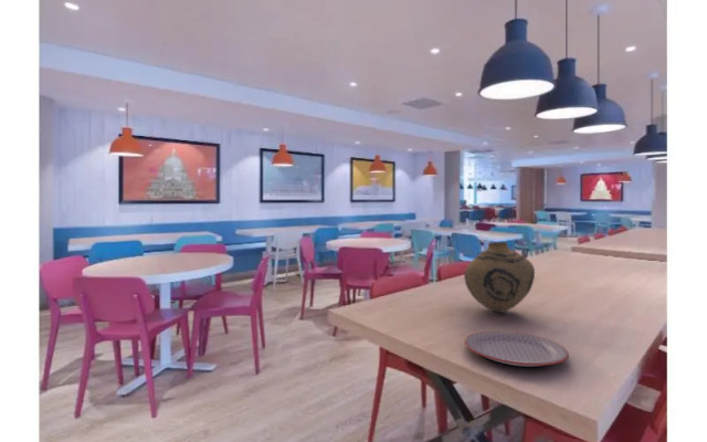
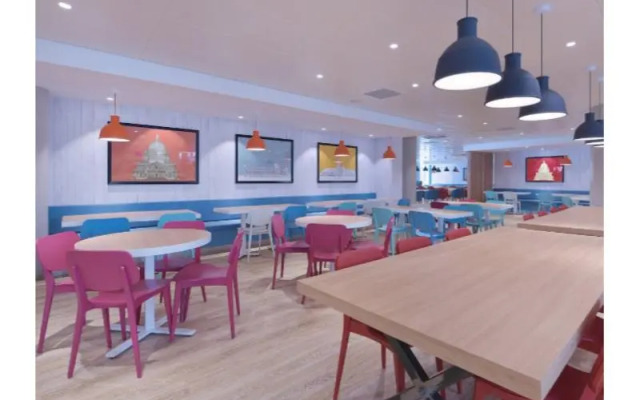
- plate [464,330,570,368]
- vase [463,241,536,314]
